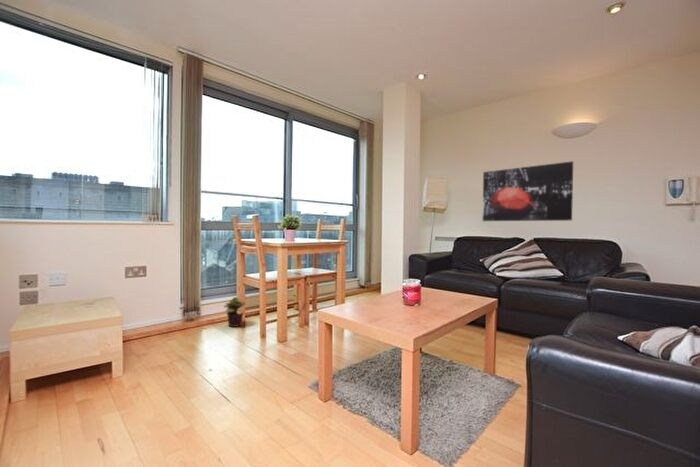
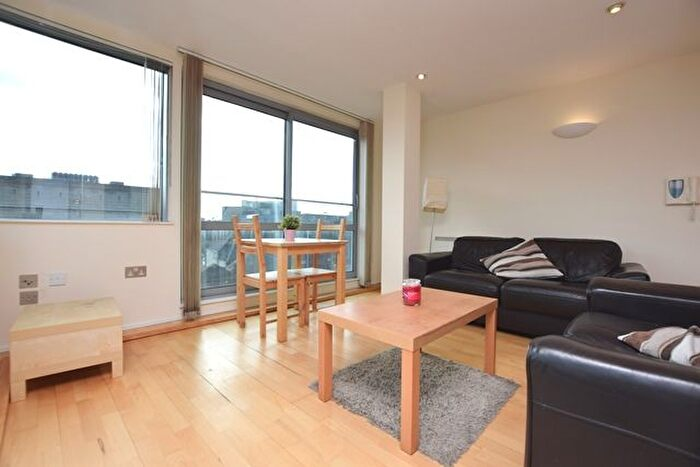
- wall art [482,160,574,222]
- potted plant [223,296,246,328]
